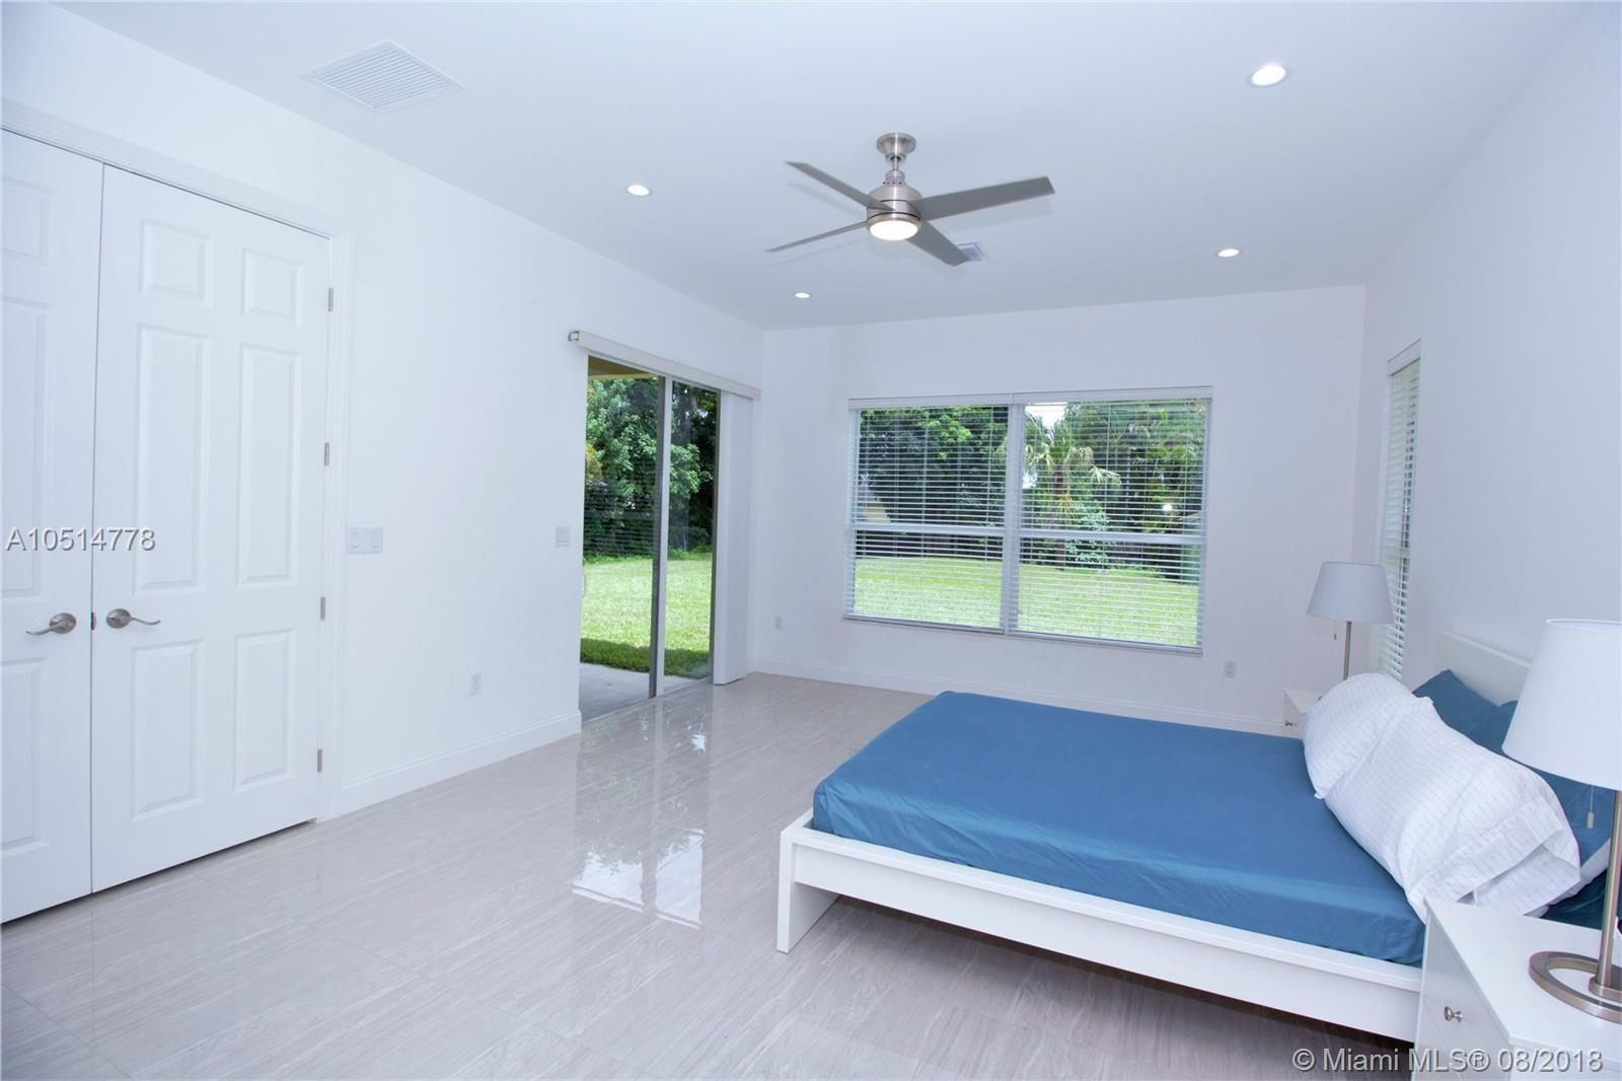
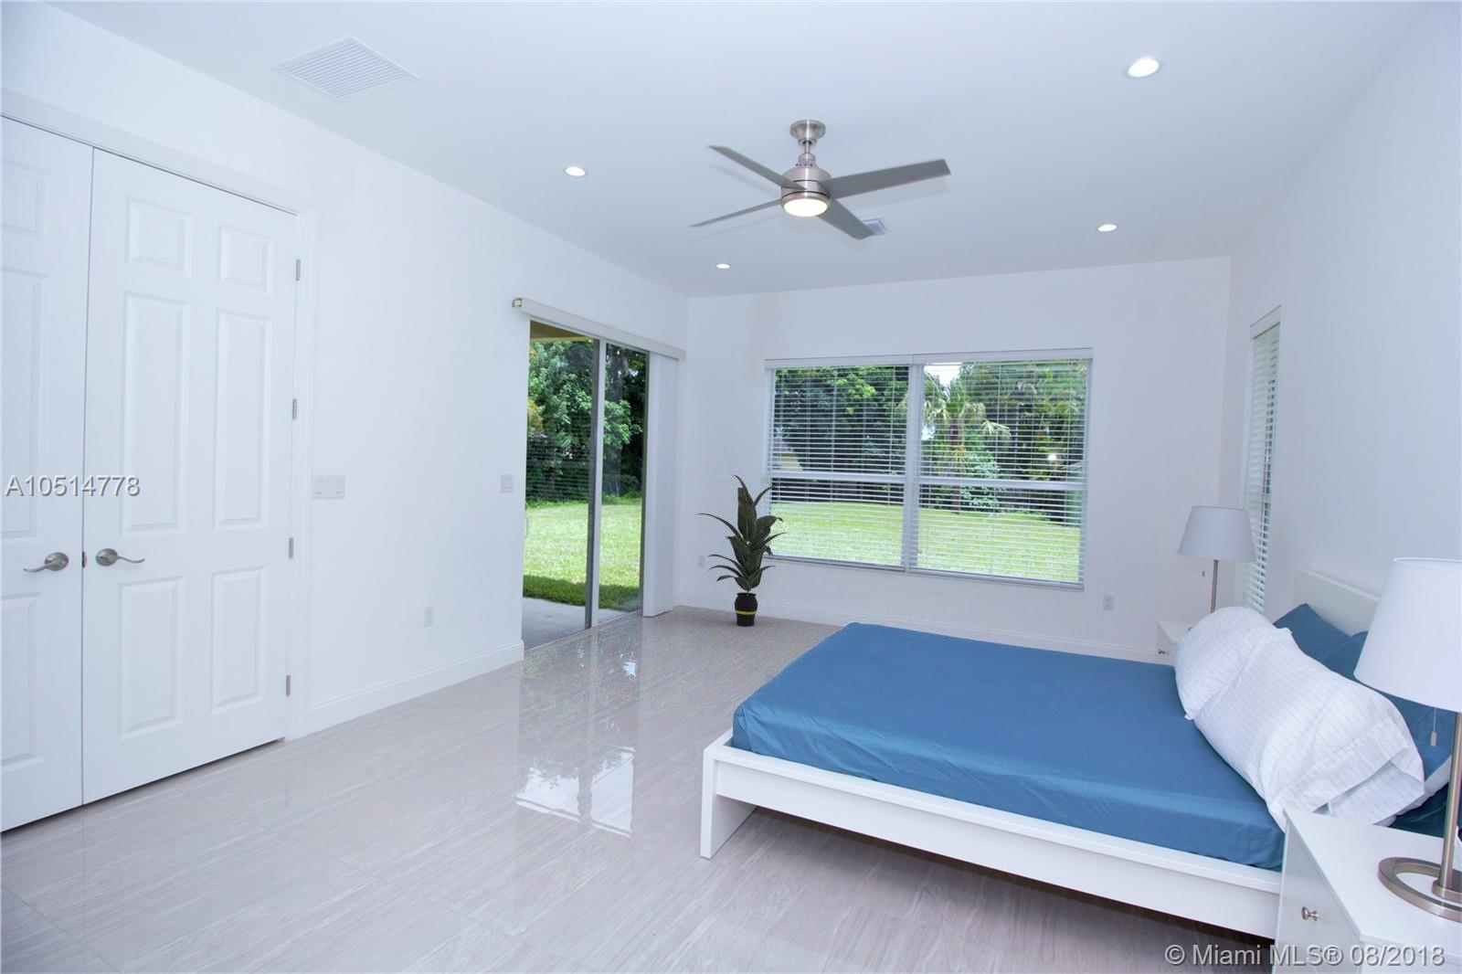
+ indoor plant [695,474,789,627]
